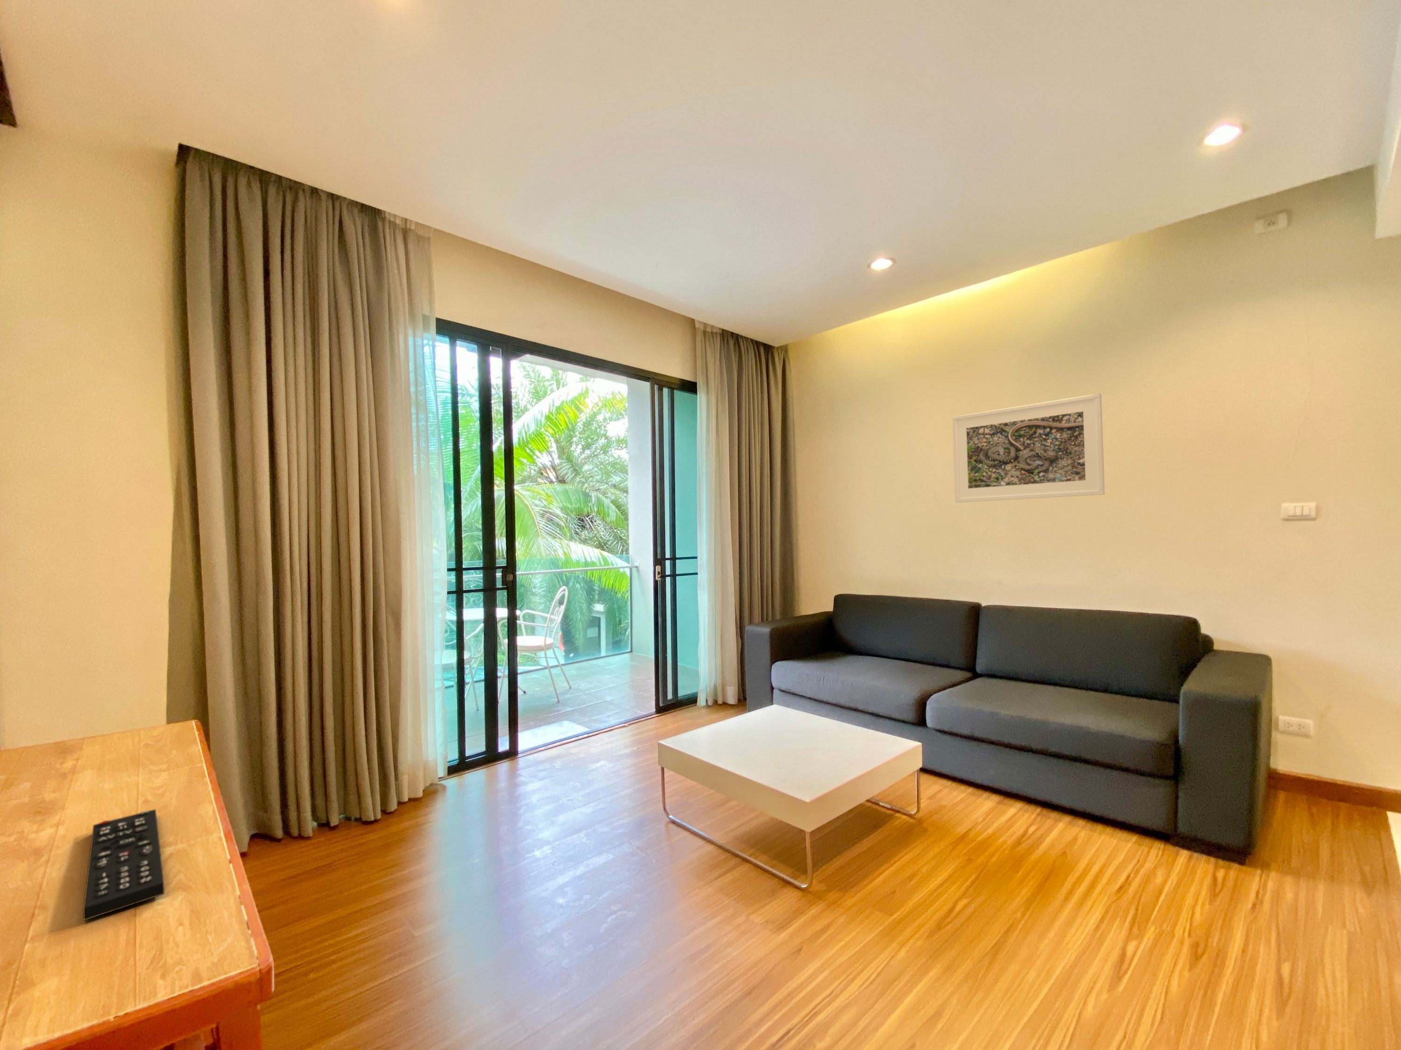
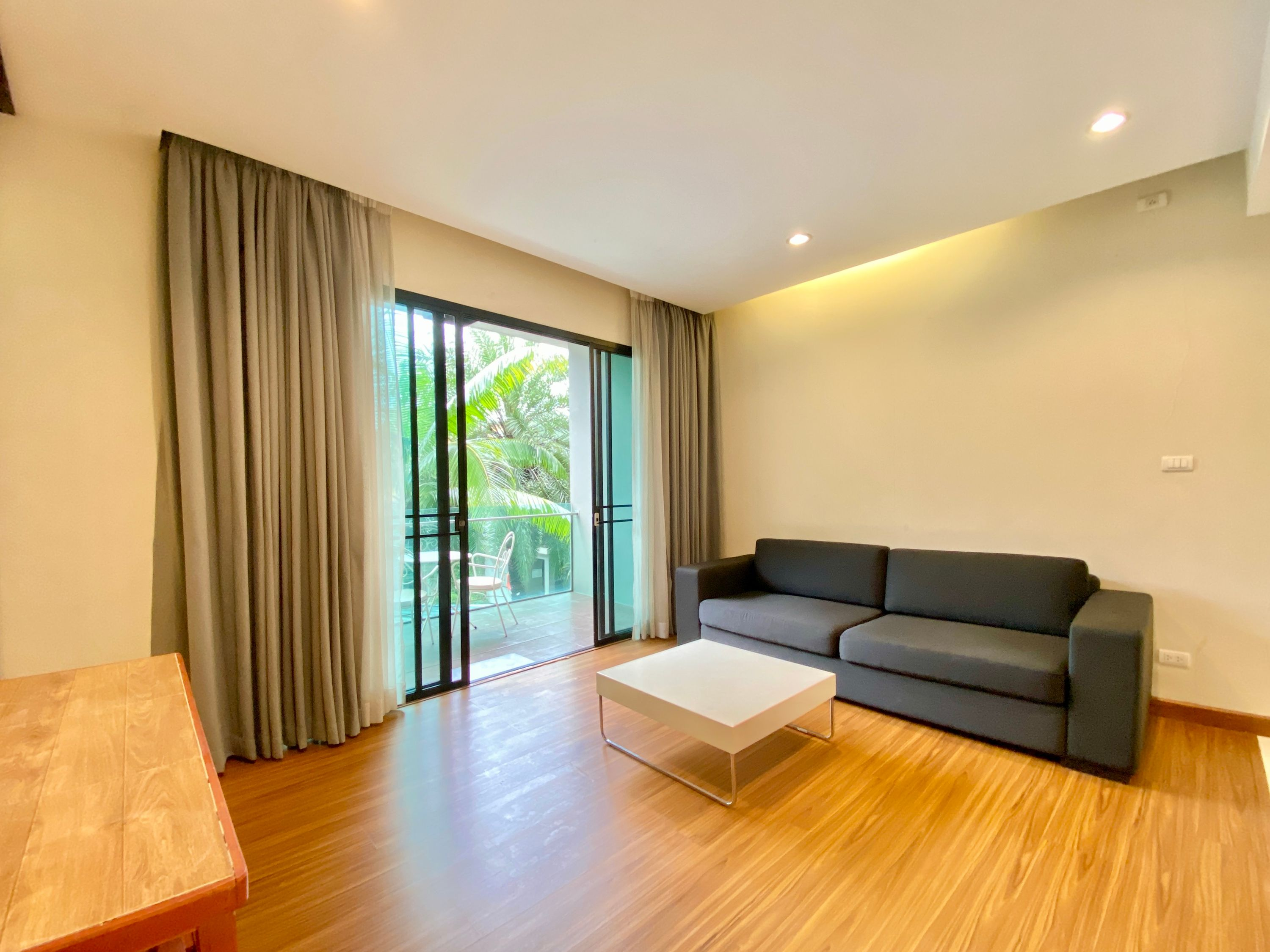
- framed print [952,393,1105,503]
- remote control [83,810,164,921]
